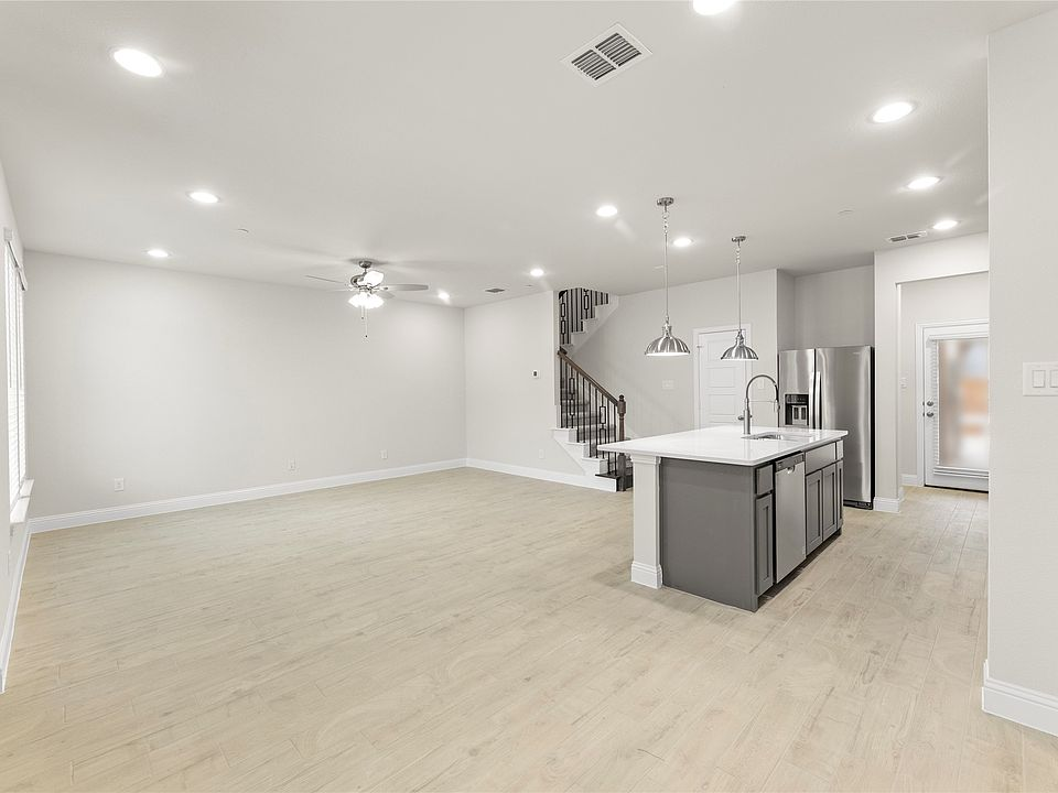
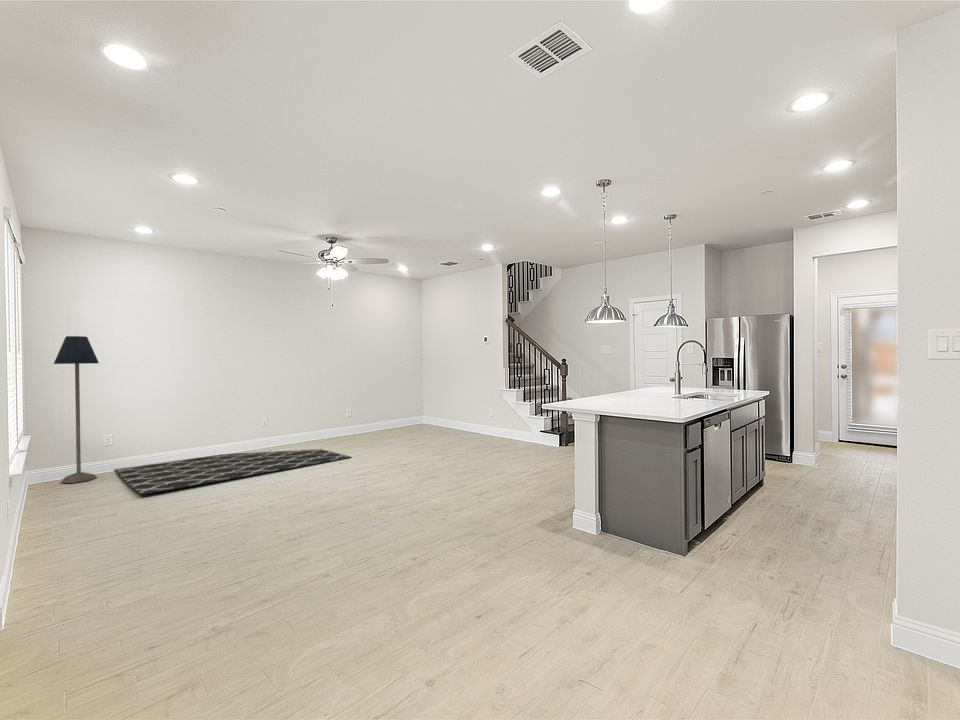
+ rug [113,448,353,496]
+ floor lamp [53,335,100,484]
